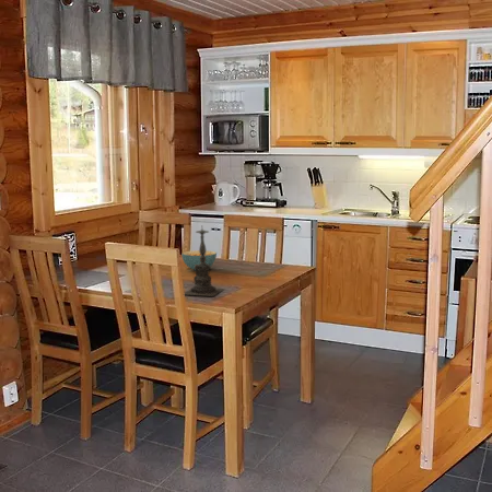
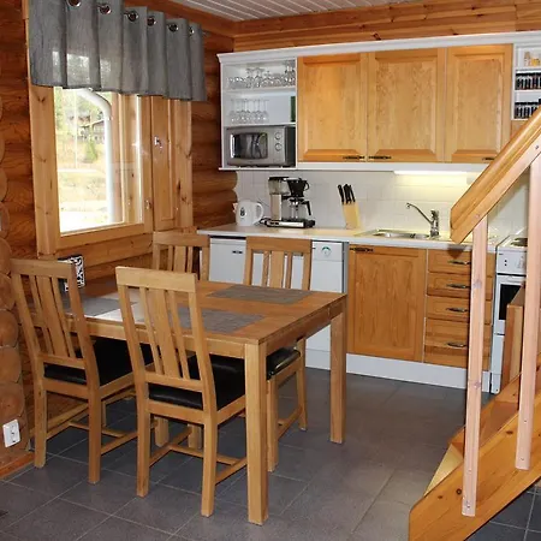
- candle holder [184,226,226,297]
- cereal bowl [180,249,218,271]
